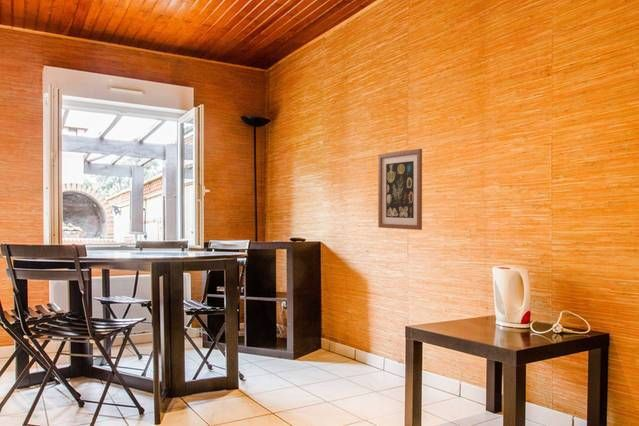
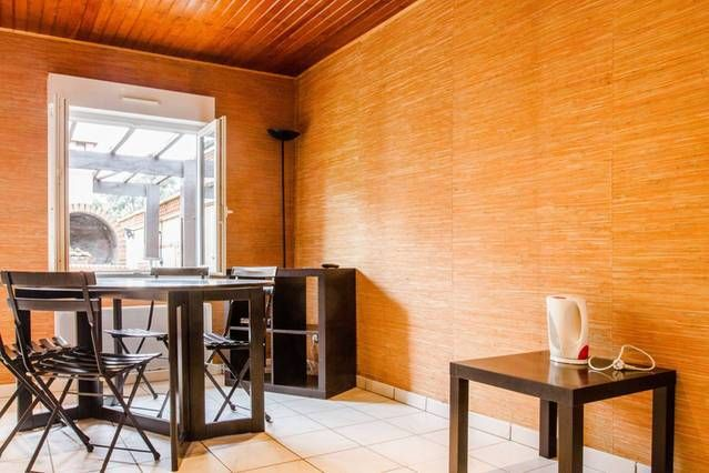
- wall art [377,148,423,231]
